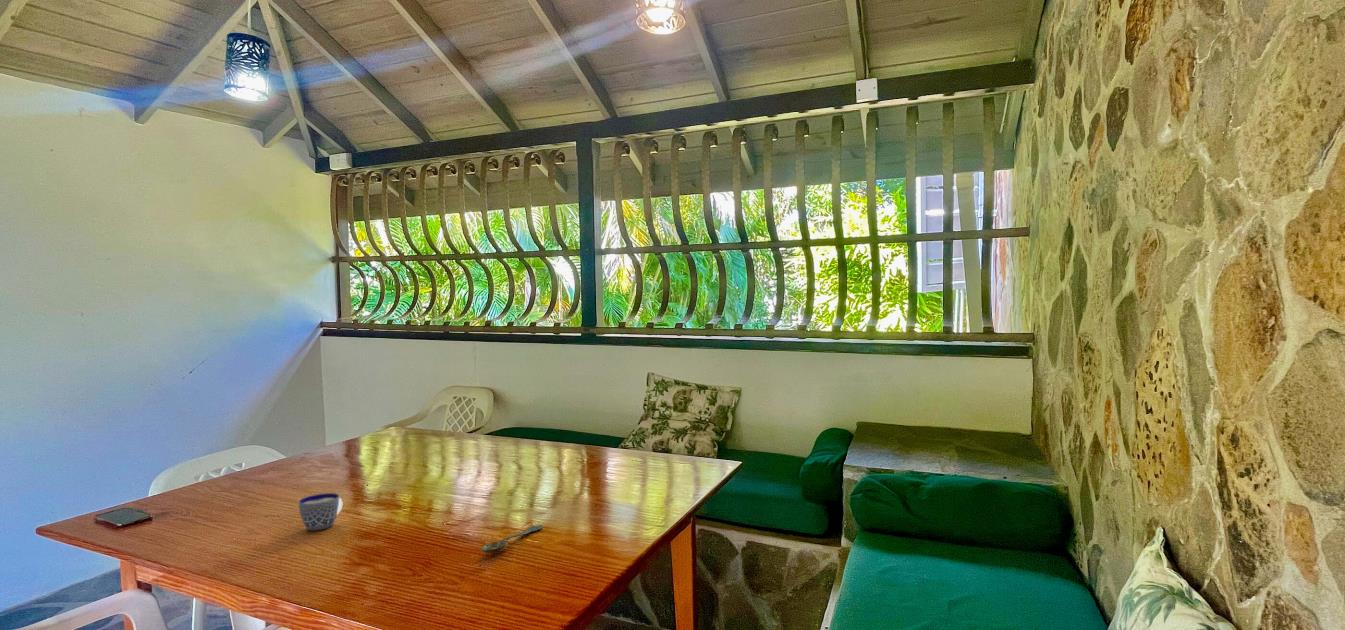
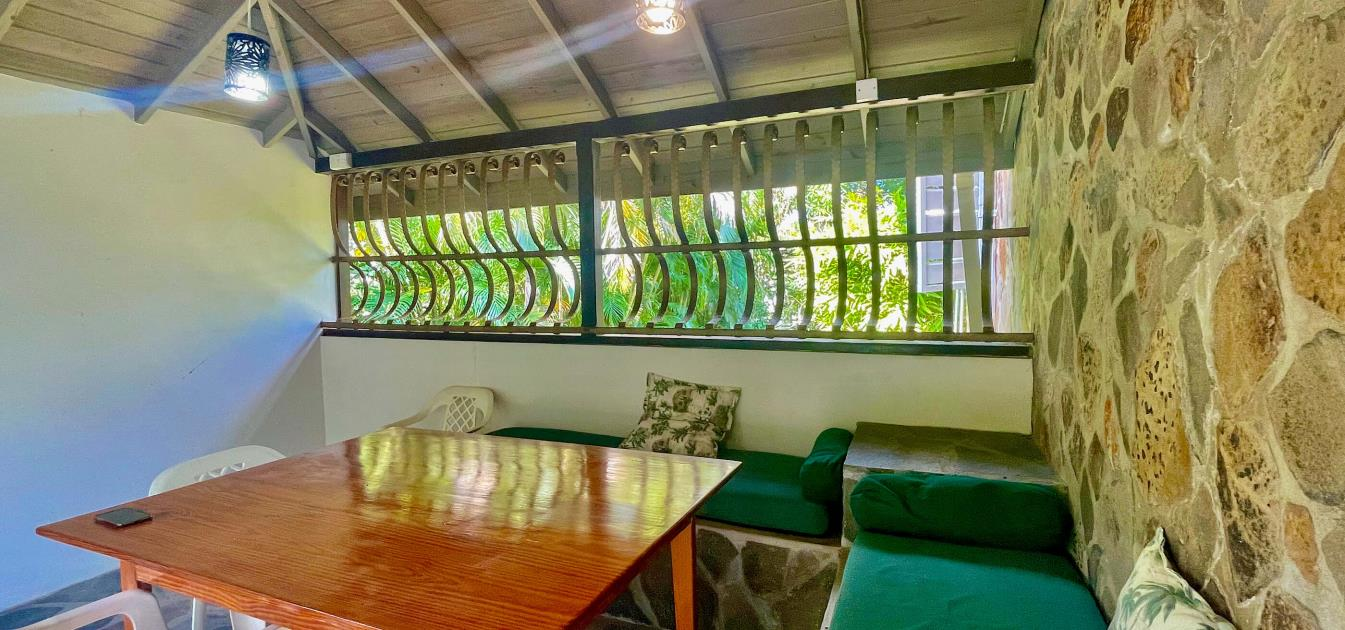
- spoon [480,524,544,553]
- cup [298,492,343,531]
